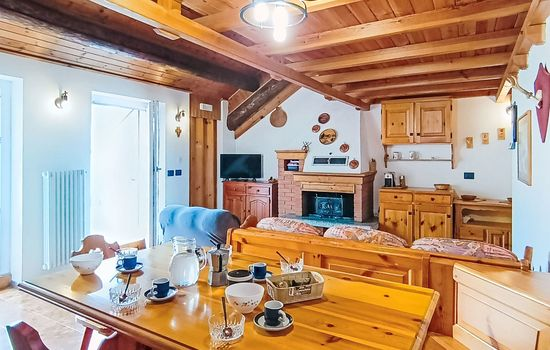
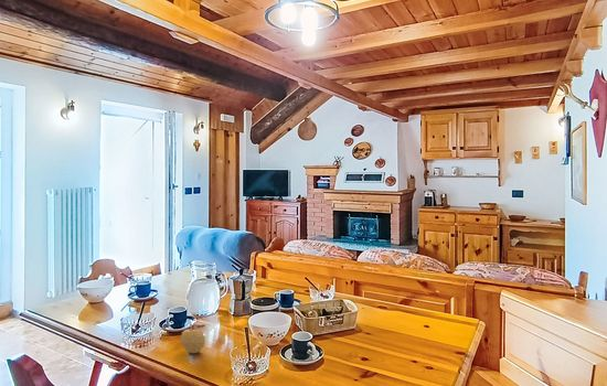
+ fruit [180,322,205,354]
